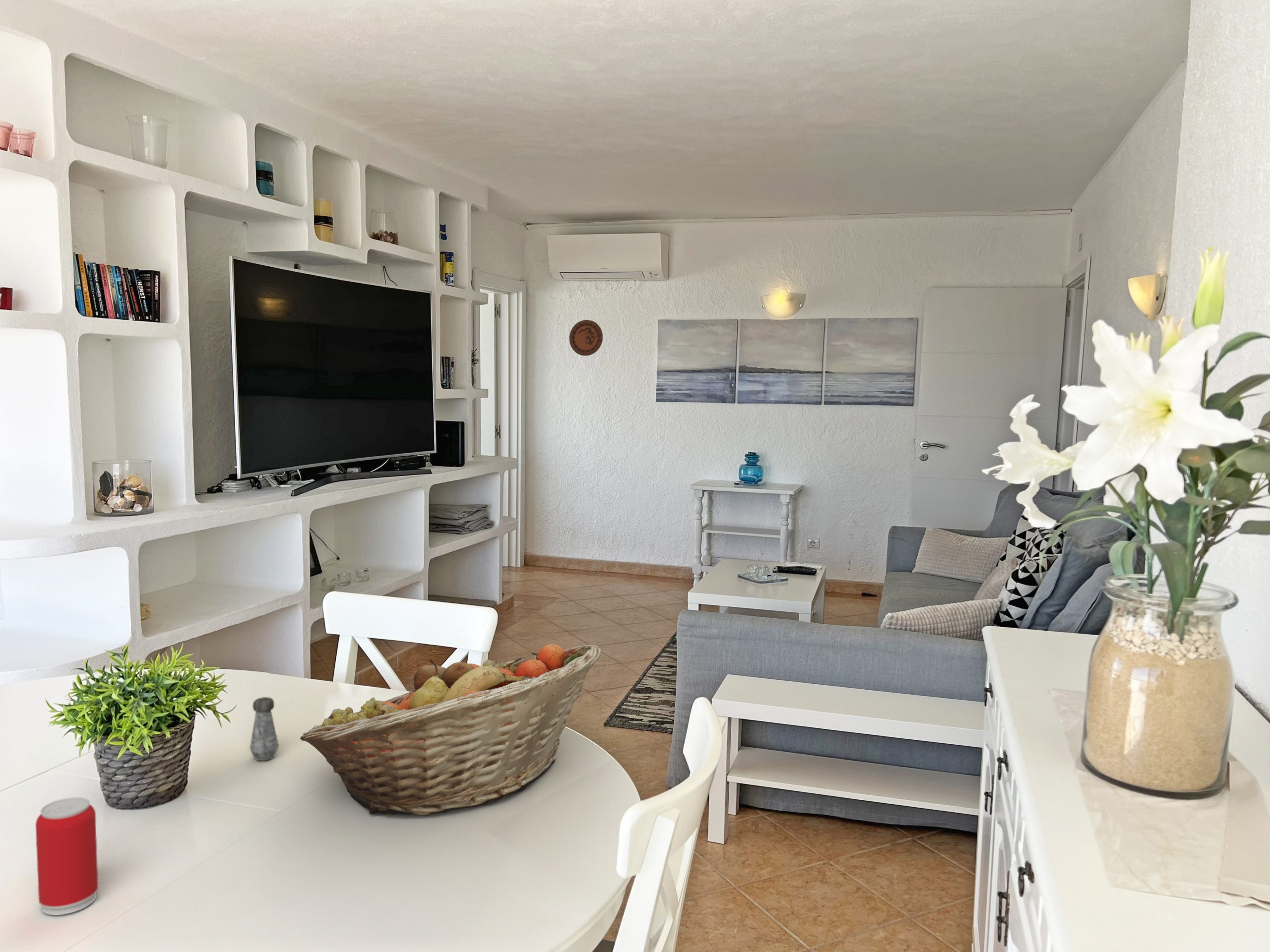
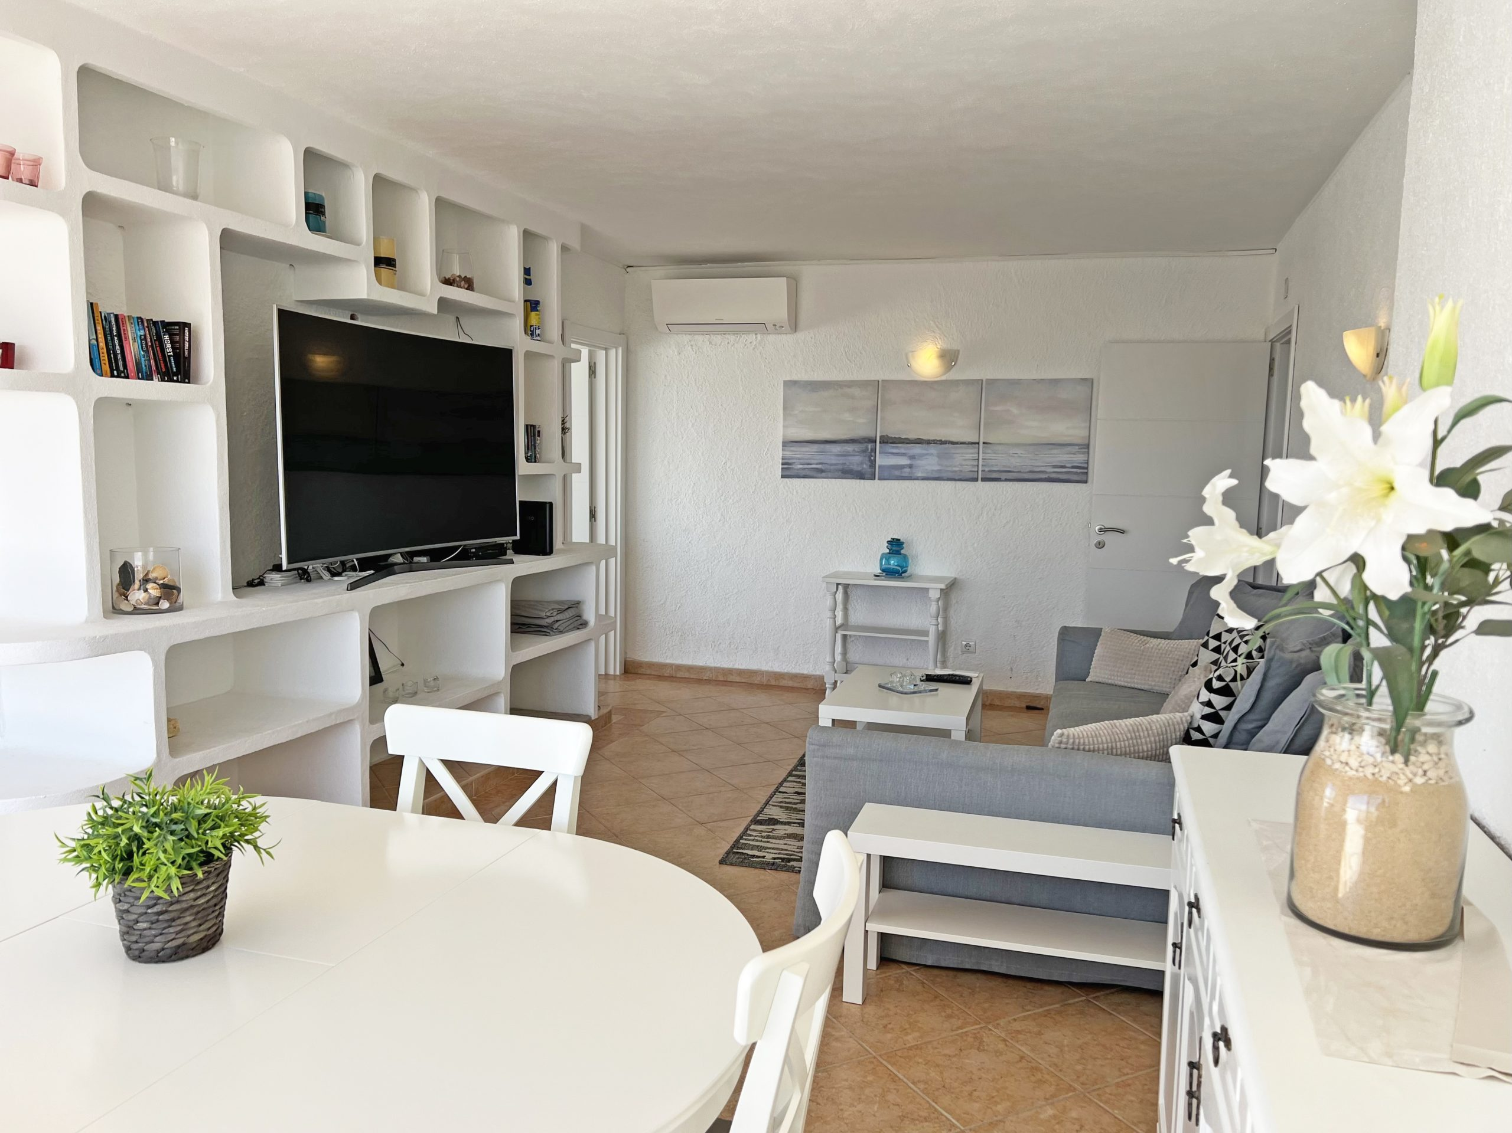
- fruit basket [300,644,602,816]
- salt shaker [250,697,279,761]
- decorative plate [569,319,603,357]
- beverage can [35,797,99,916]
